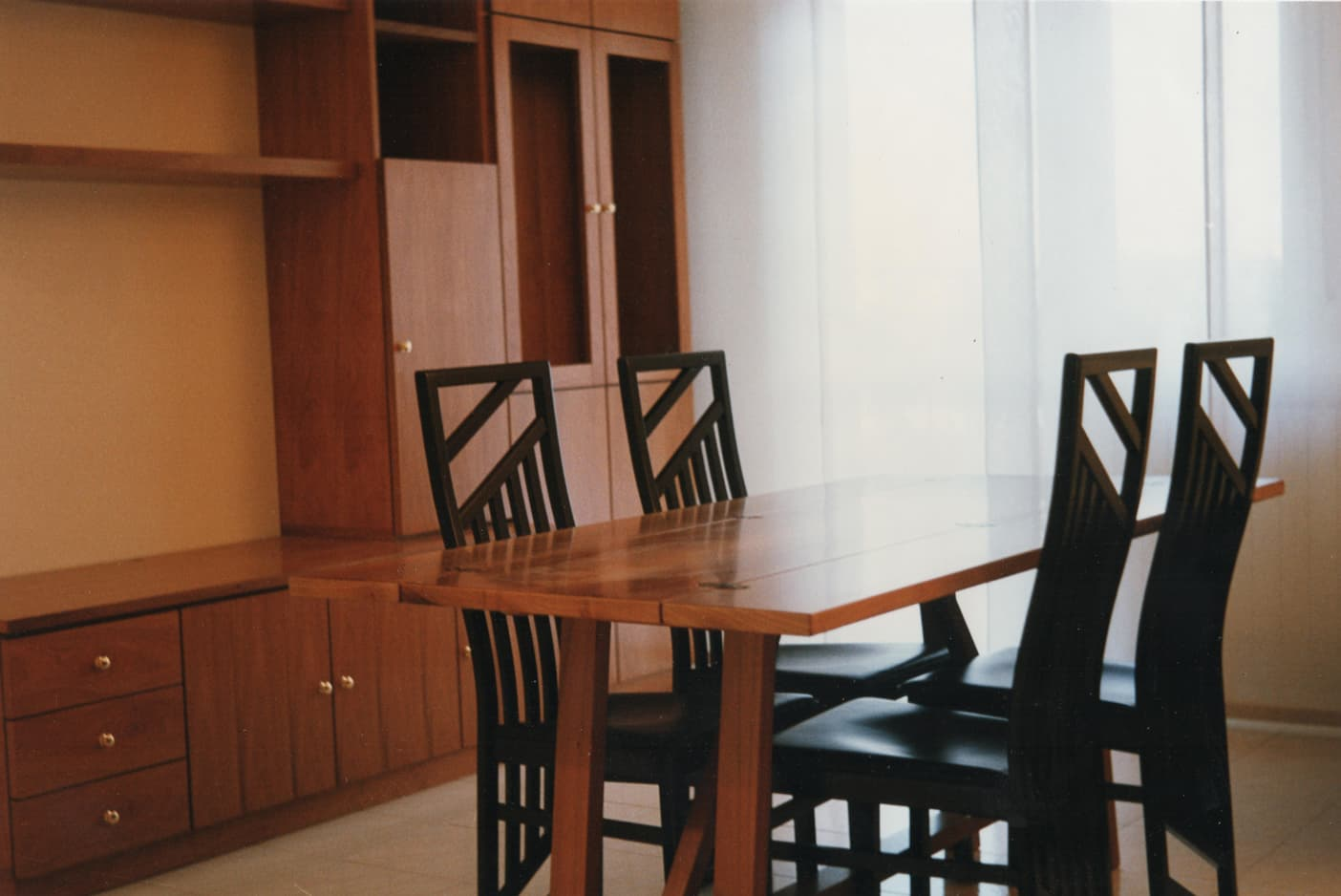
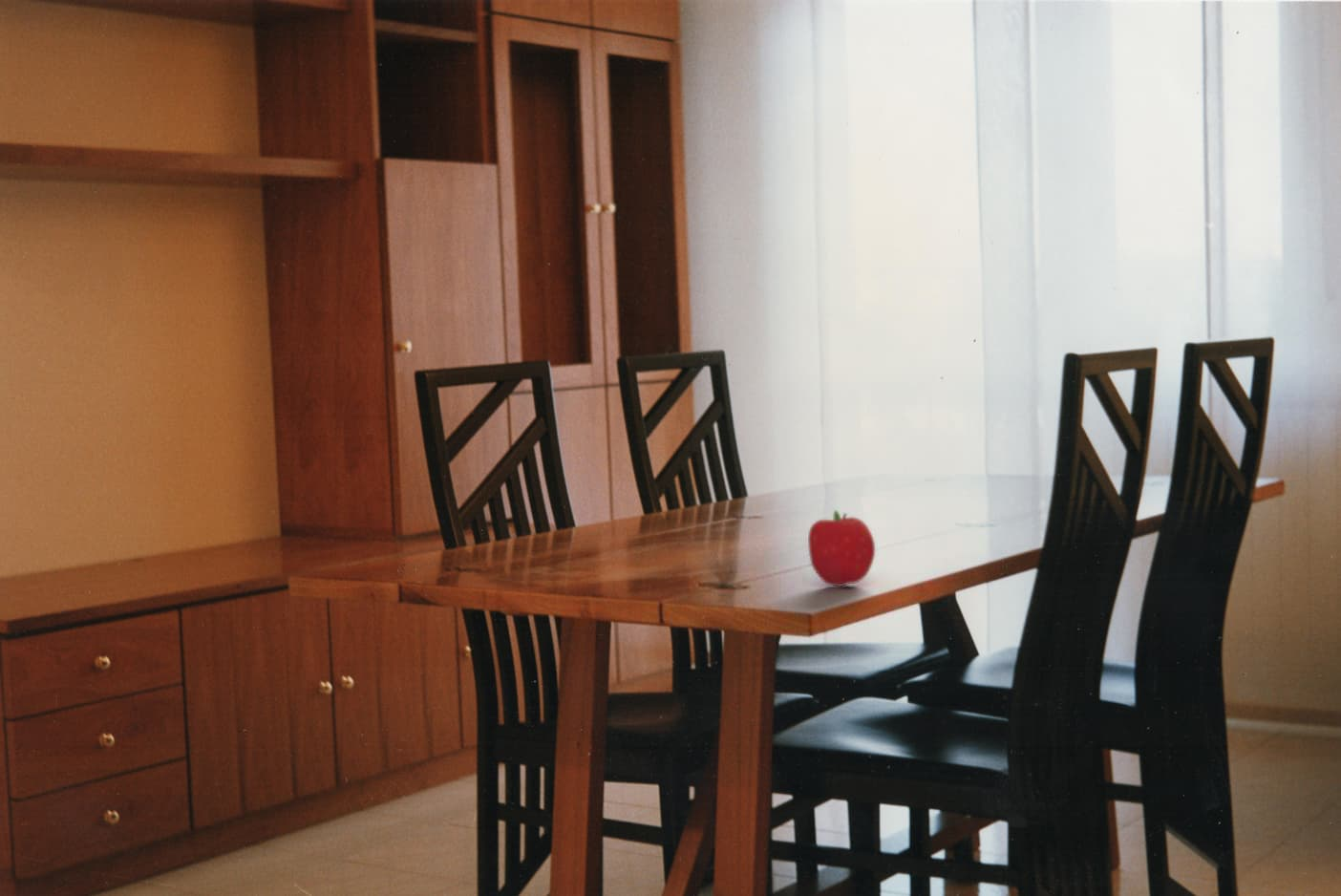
+ fruit [807,509,876,587]
